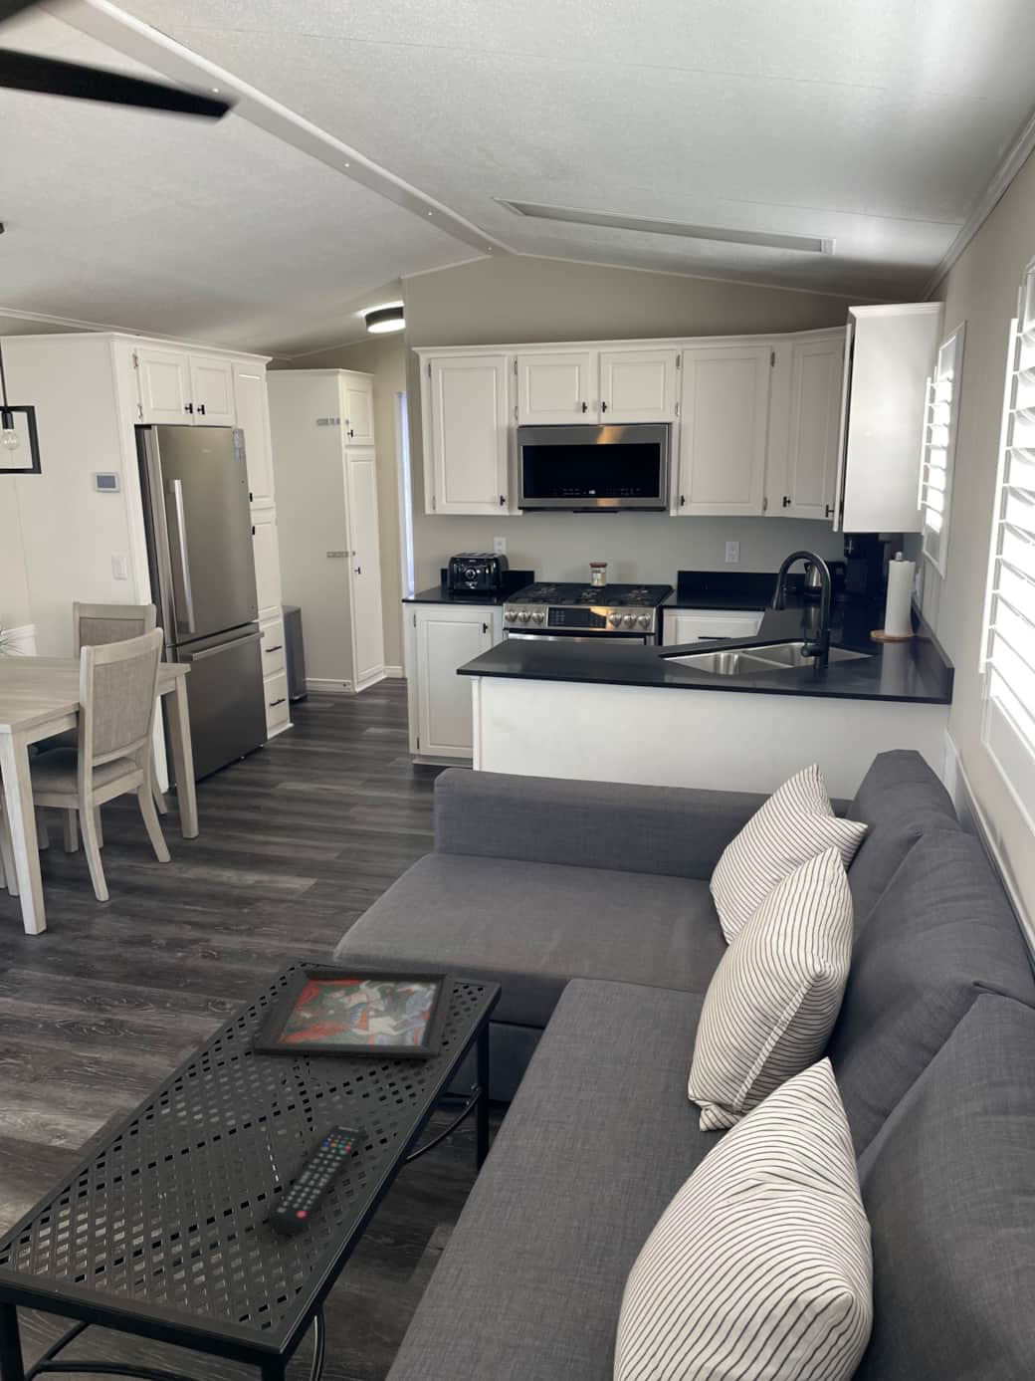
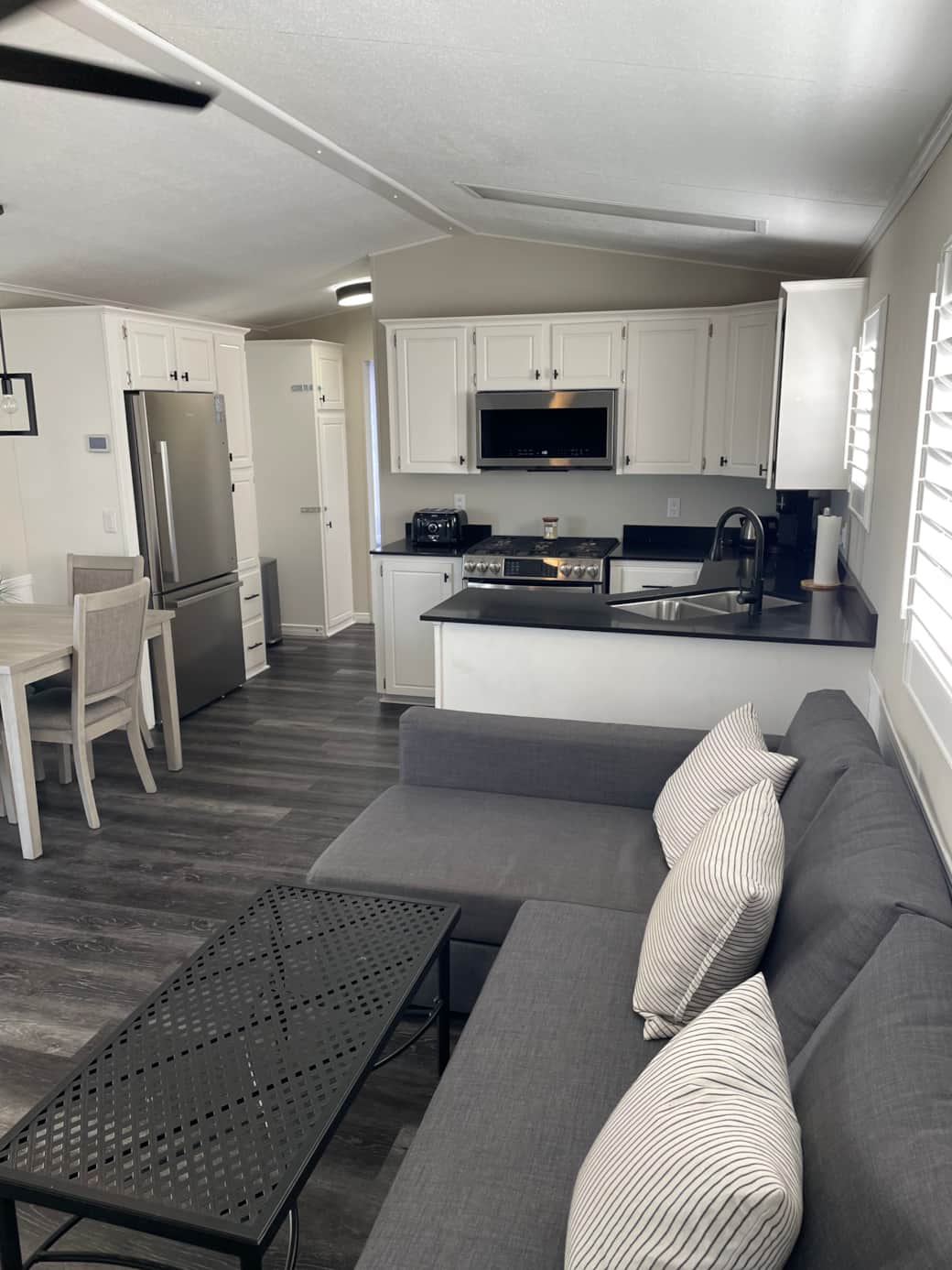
- decorative tray [252,966,458,1060]
- remote control [266,1124,369,1236]
